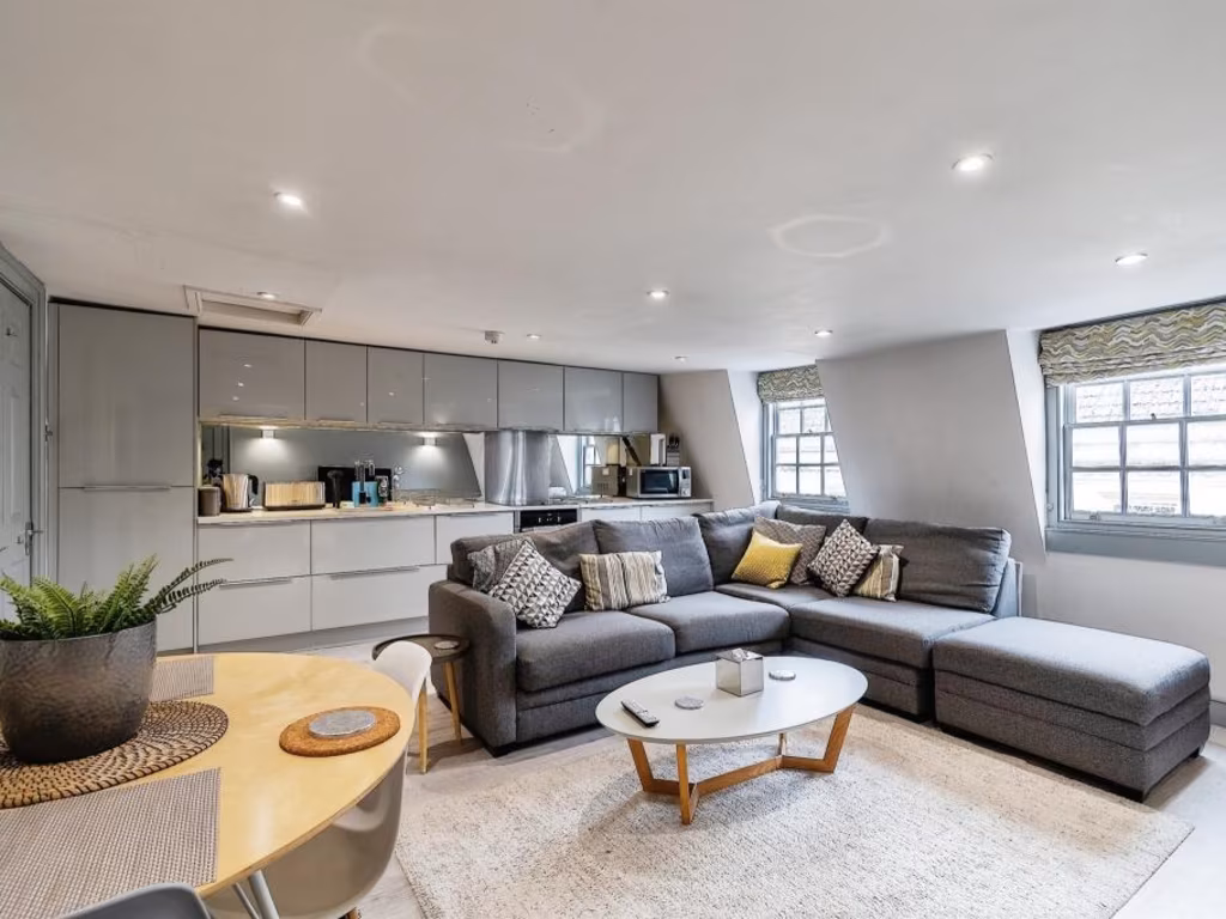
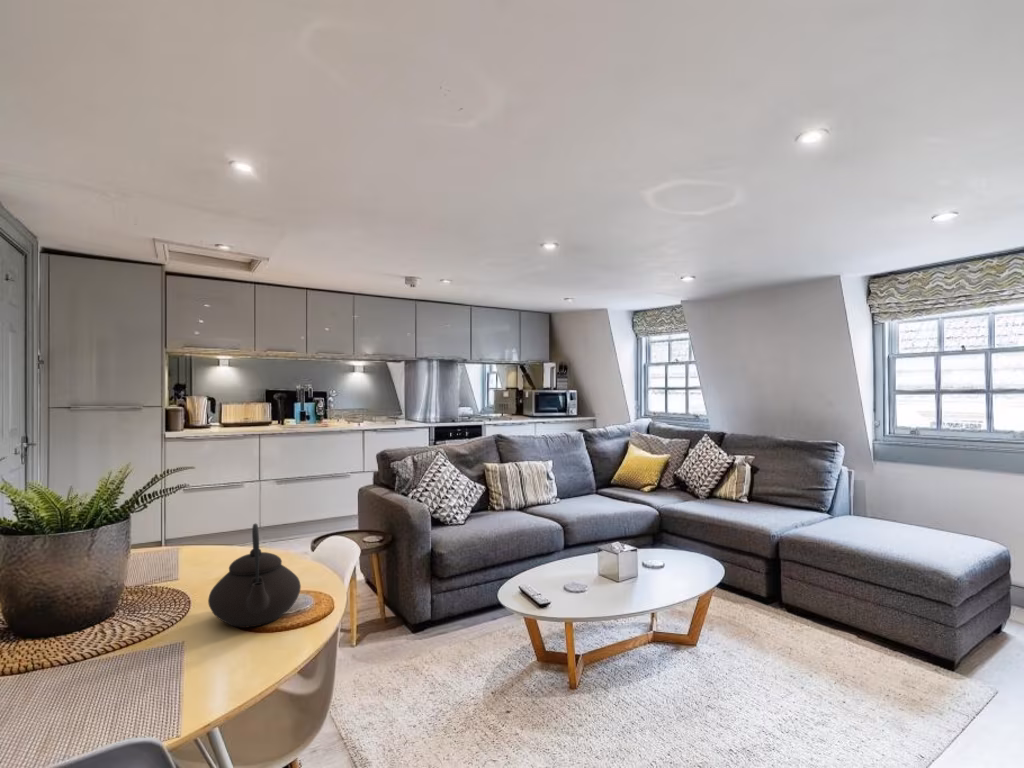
+ teapot [207,523,302,629]
